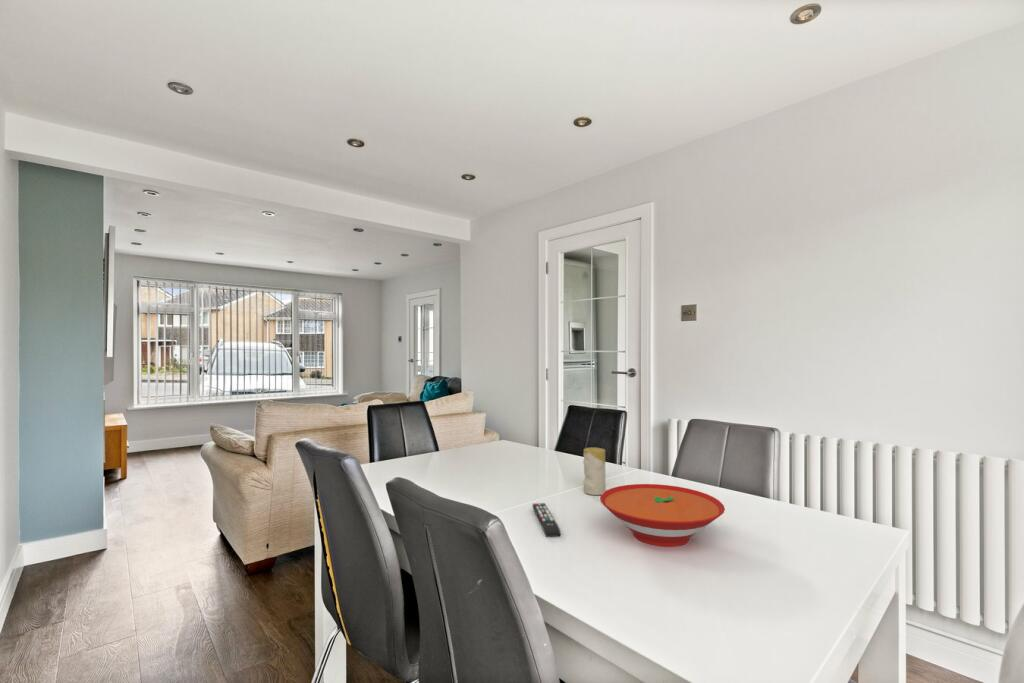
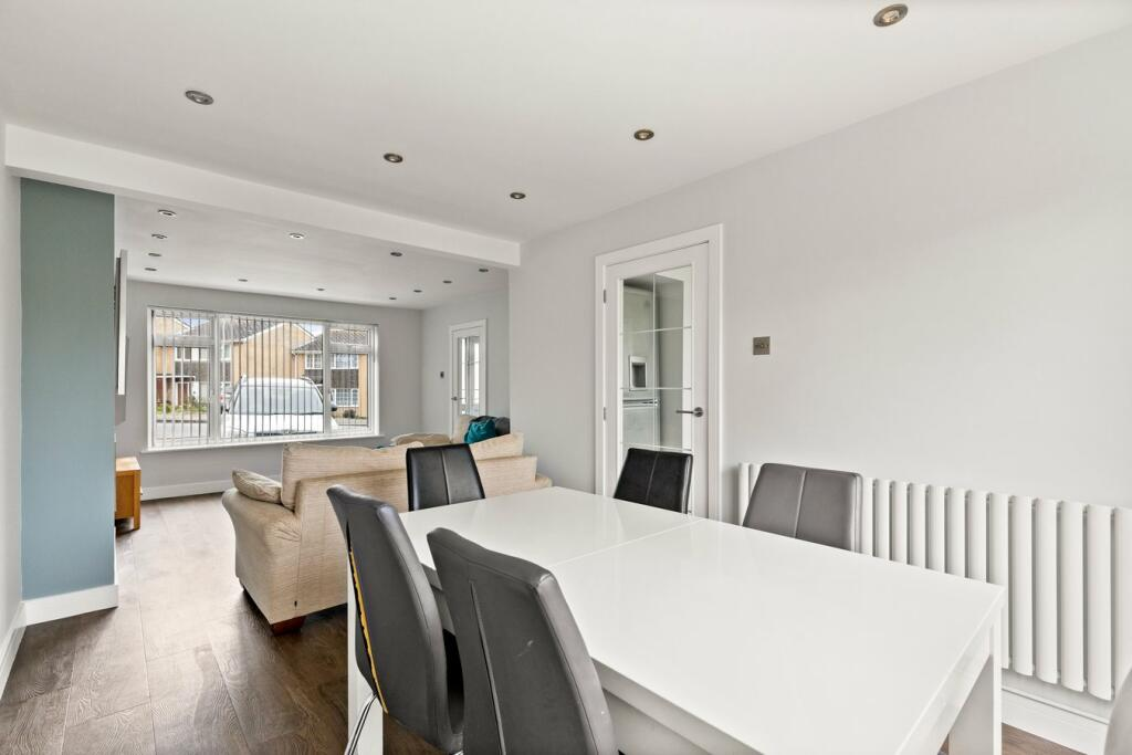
- remote control [532,502,562,538]
- bowl [599,483,726,548]
- candle [582,447,607,496]
